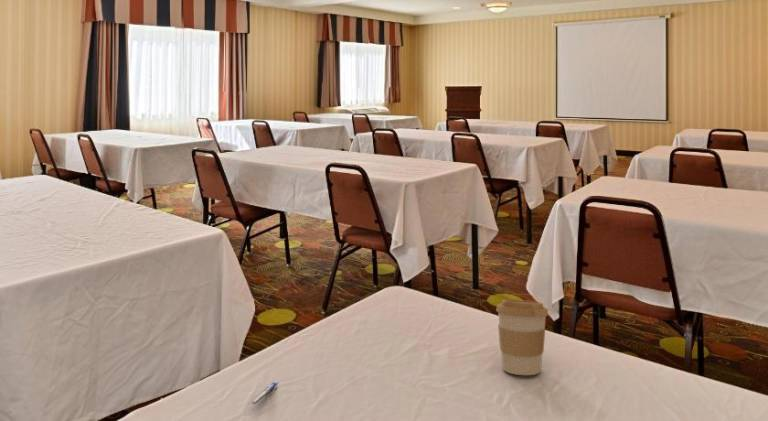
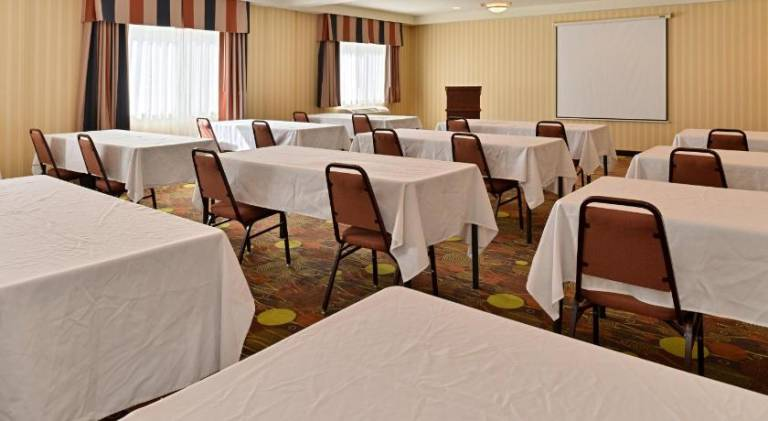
- pen [249,379,279,405]
- coffee cup [495,299,549,376]
